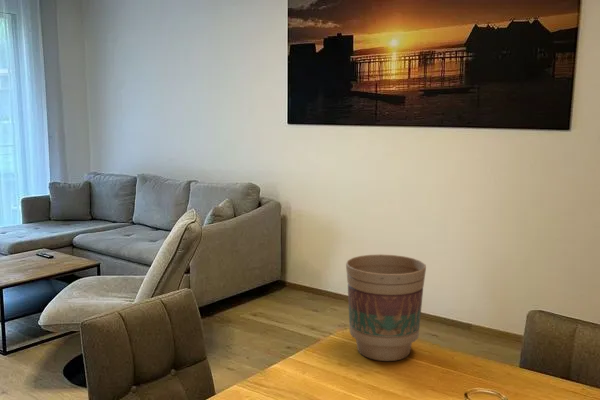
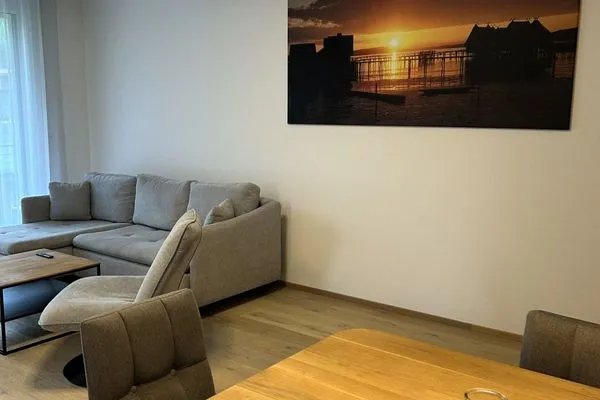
- flower pot [345,253,427,362]
